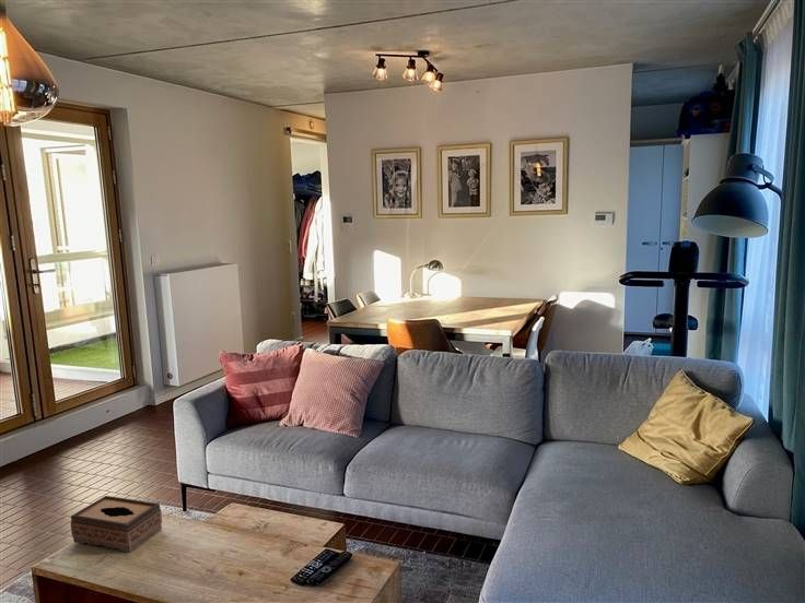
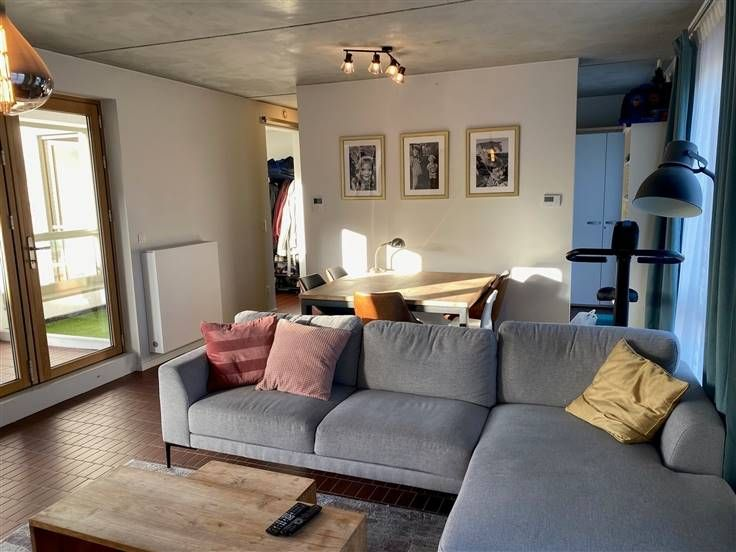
- tissue box [69,495,163,554]
